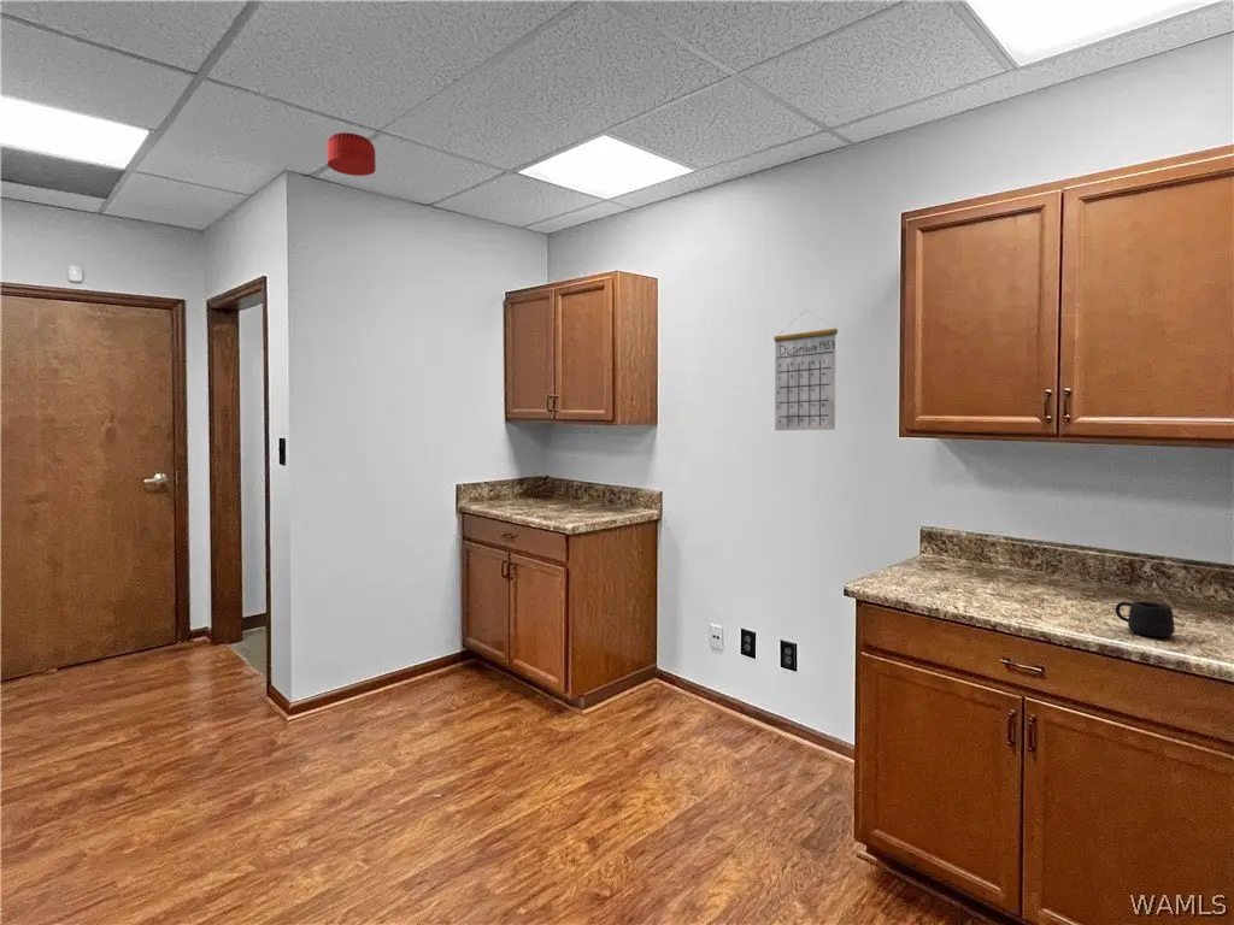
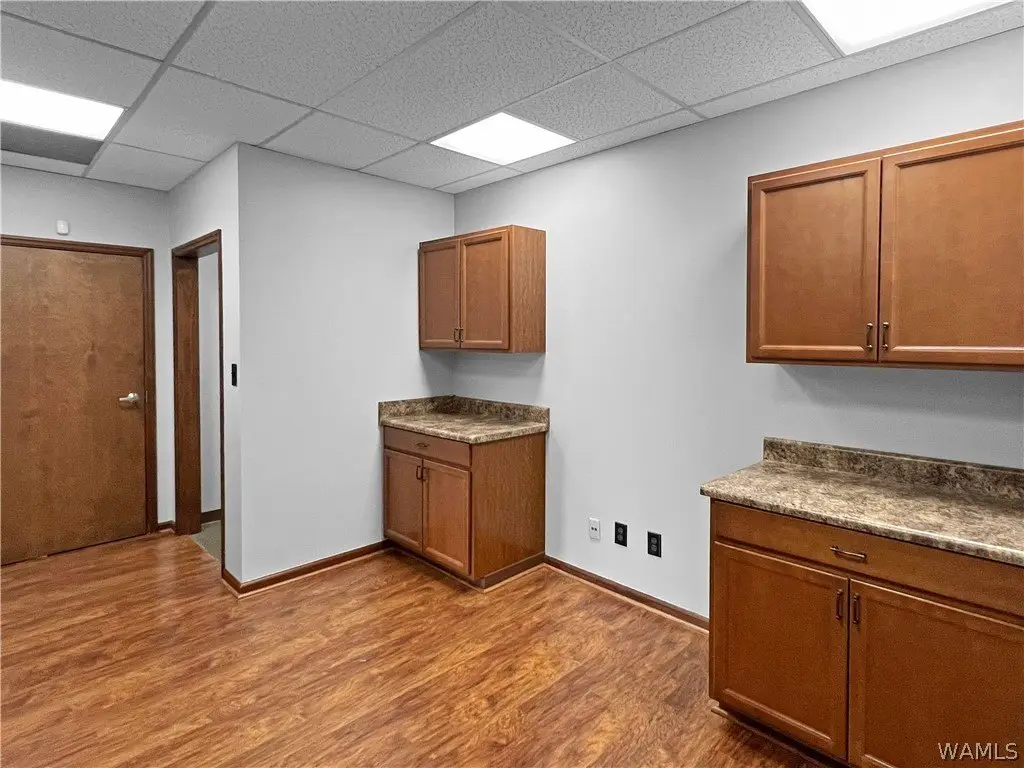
- smoke detector [327,131,377,177]
- calendar [772,308,839,431]
- mug [1115,600,1175,638]
